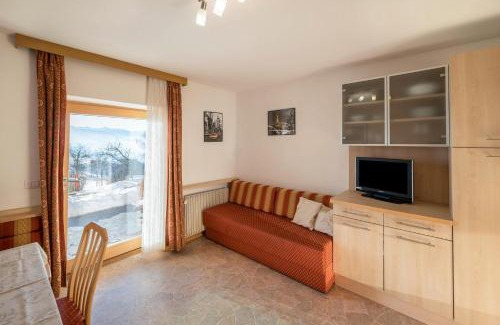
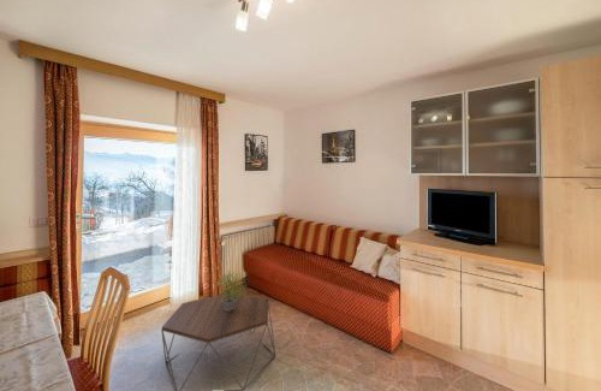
+ potted plant [216,271,249,312]
+ coffee table [160,292,276,391]
